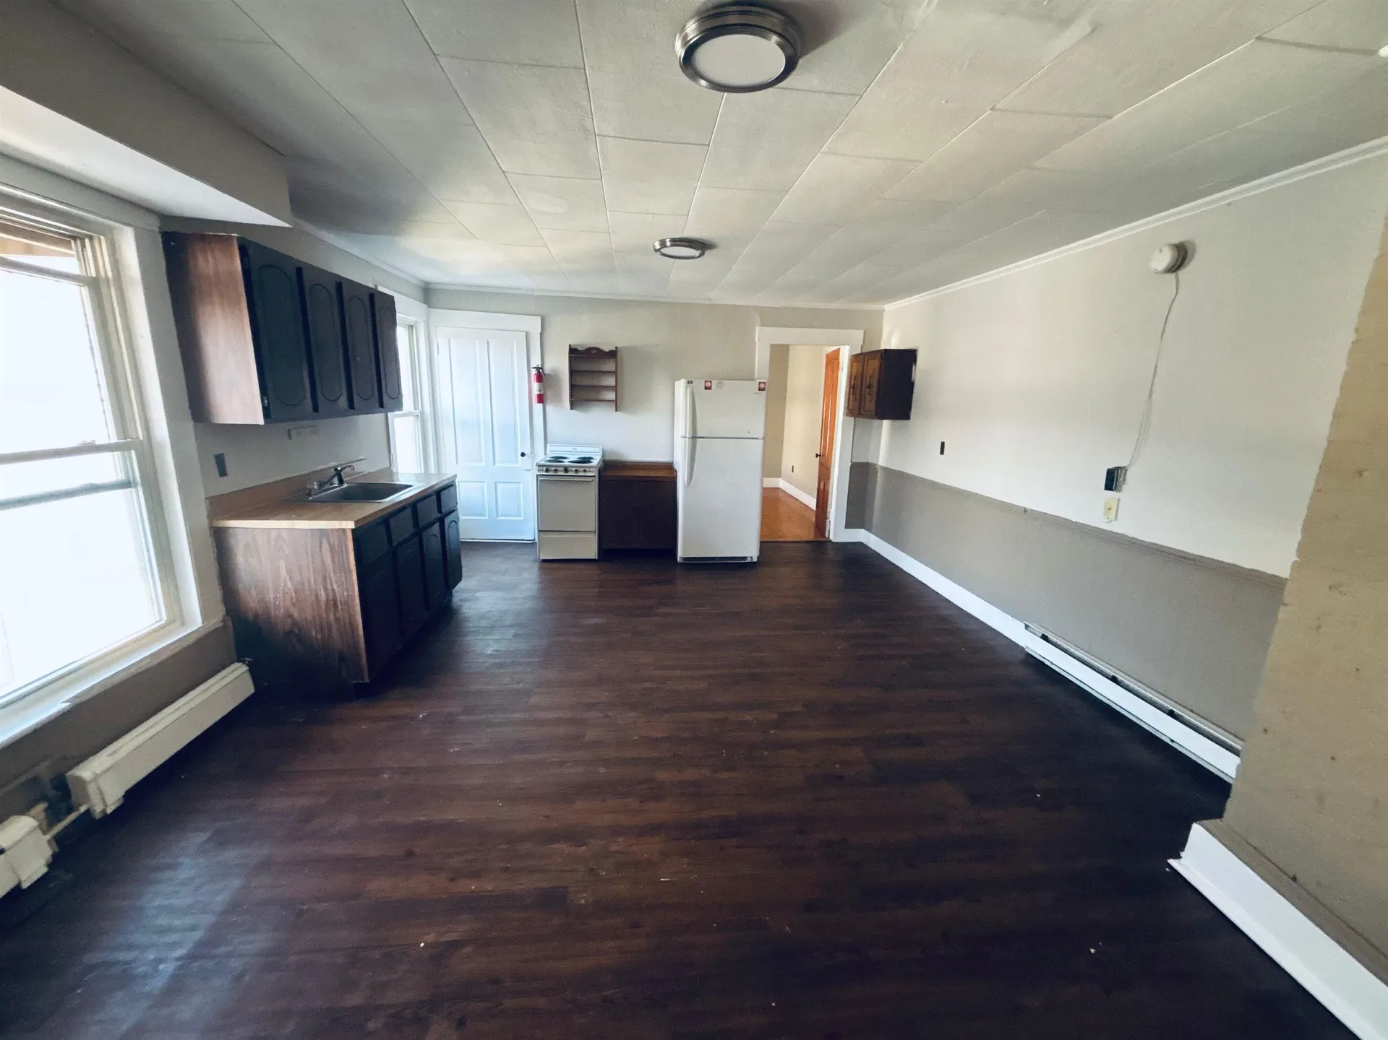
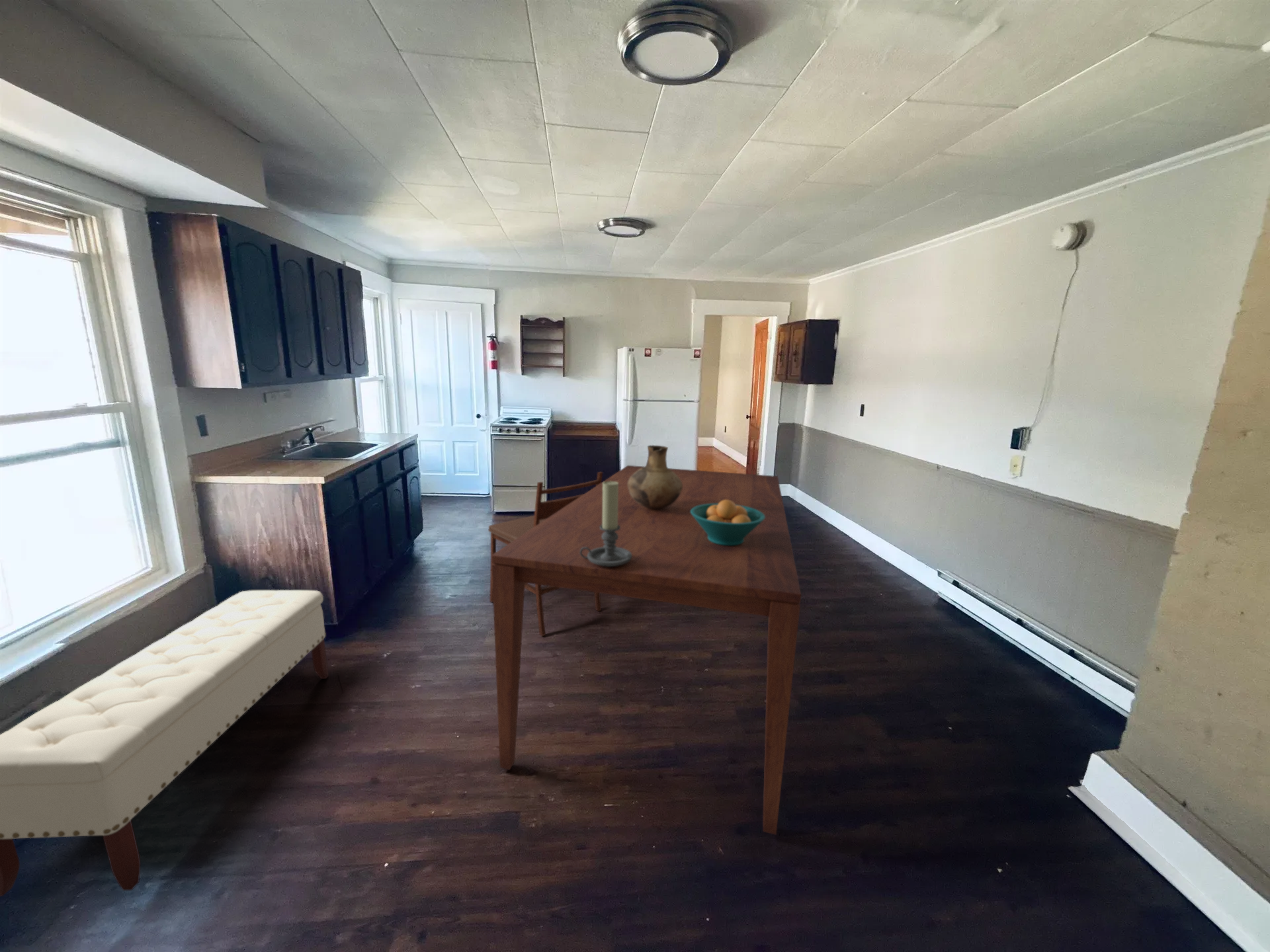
+ bench [0,590,329,897]
+ candle holder [580,481,632,567]
+ fruit bowl [691,500,765,545]
+ vase [628,444,683,509]
+ dining chair [487,471,603,637]
+ dining table [491,465,802,836]
